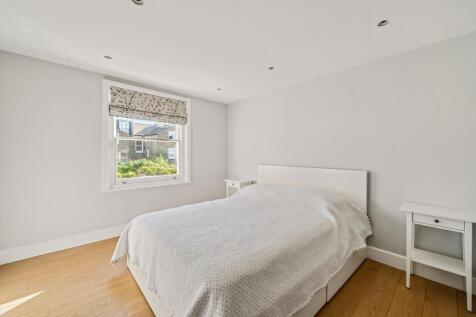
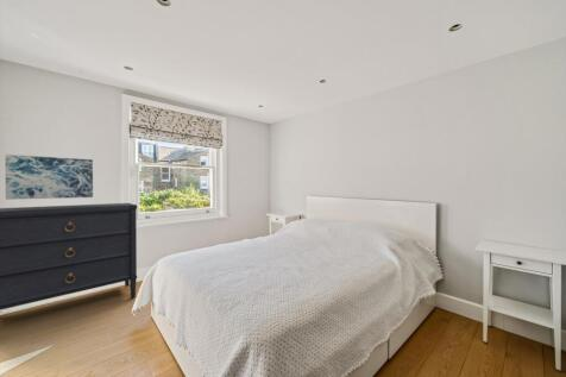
+ wall art [4,153,94,201]
+ dresser [0,202,138,312]
